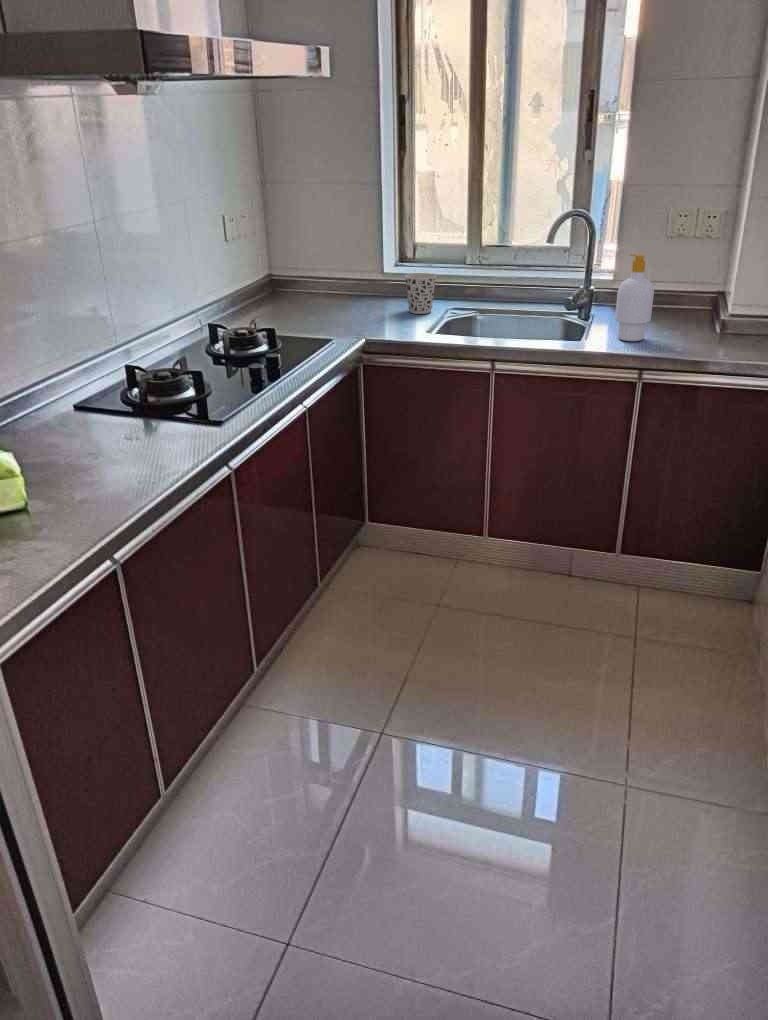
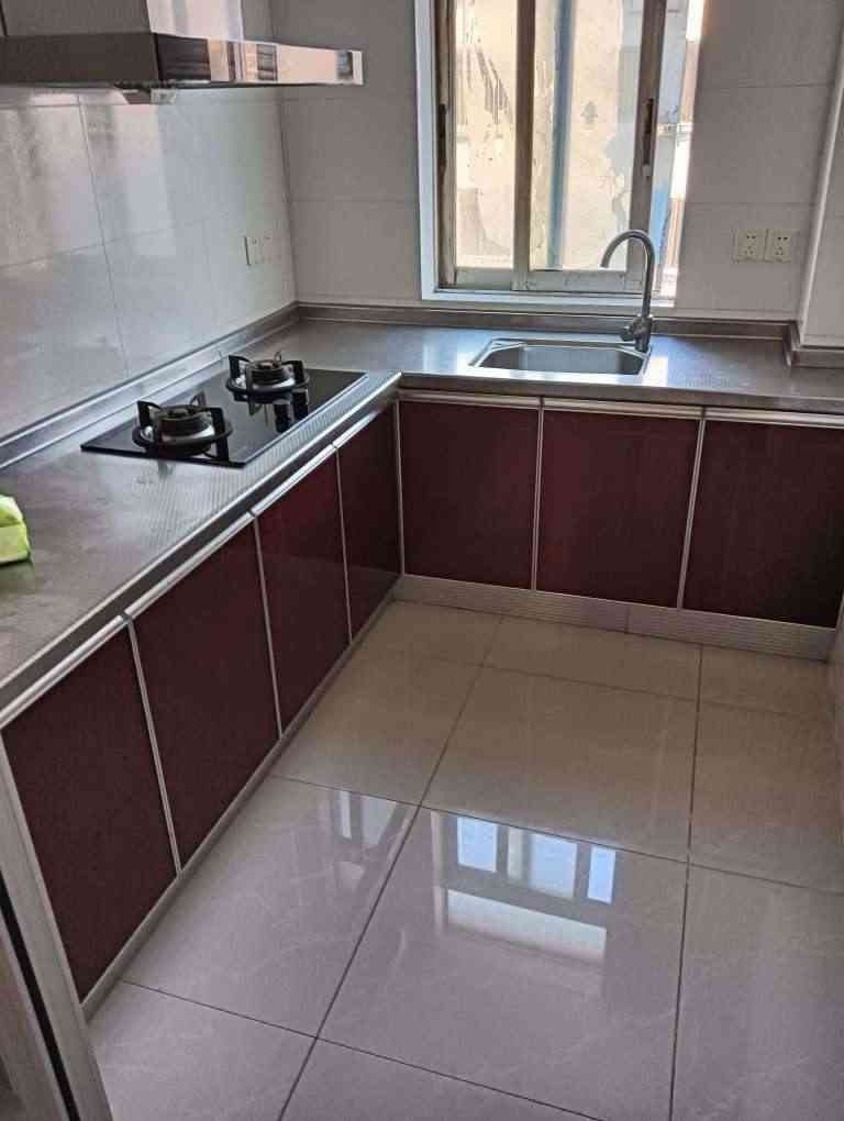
- cup [404,272,437,315]
- soap bottle [614,253,655,342]
